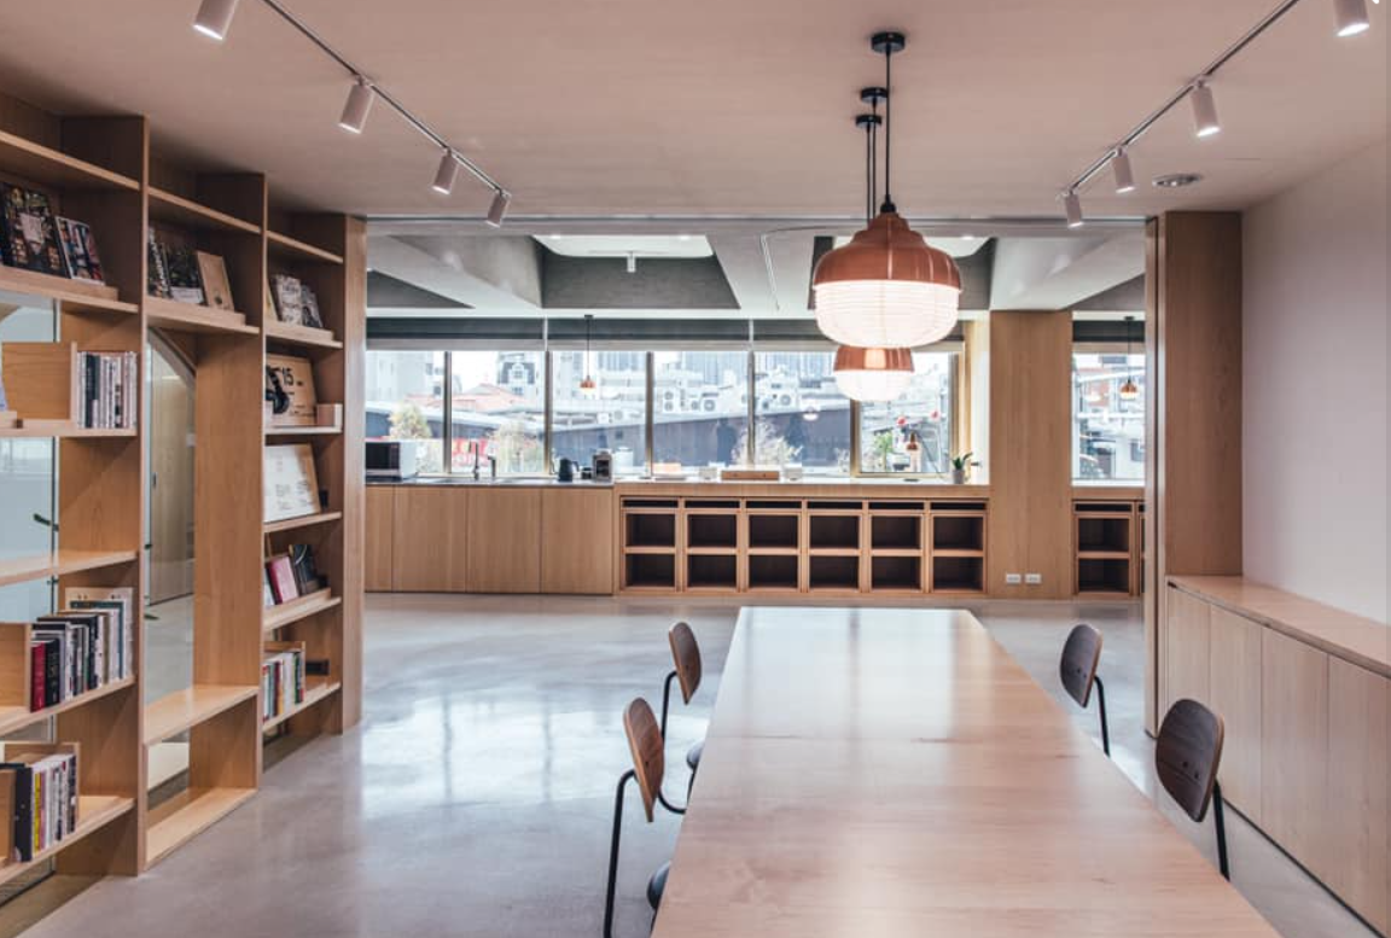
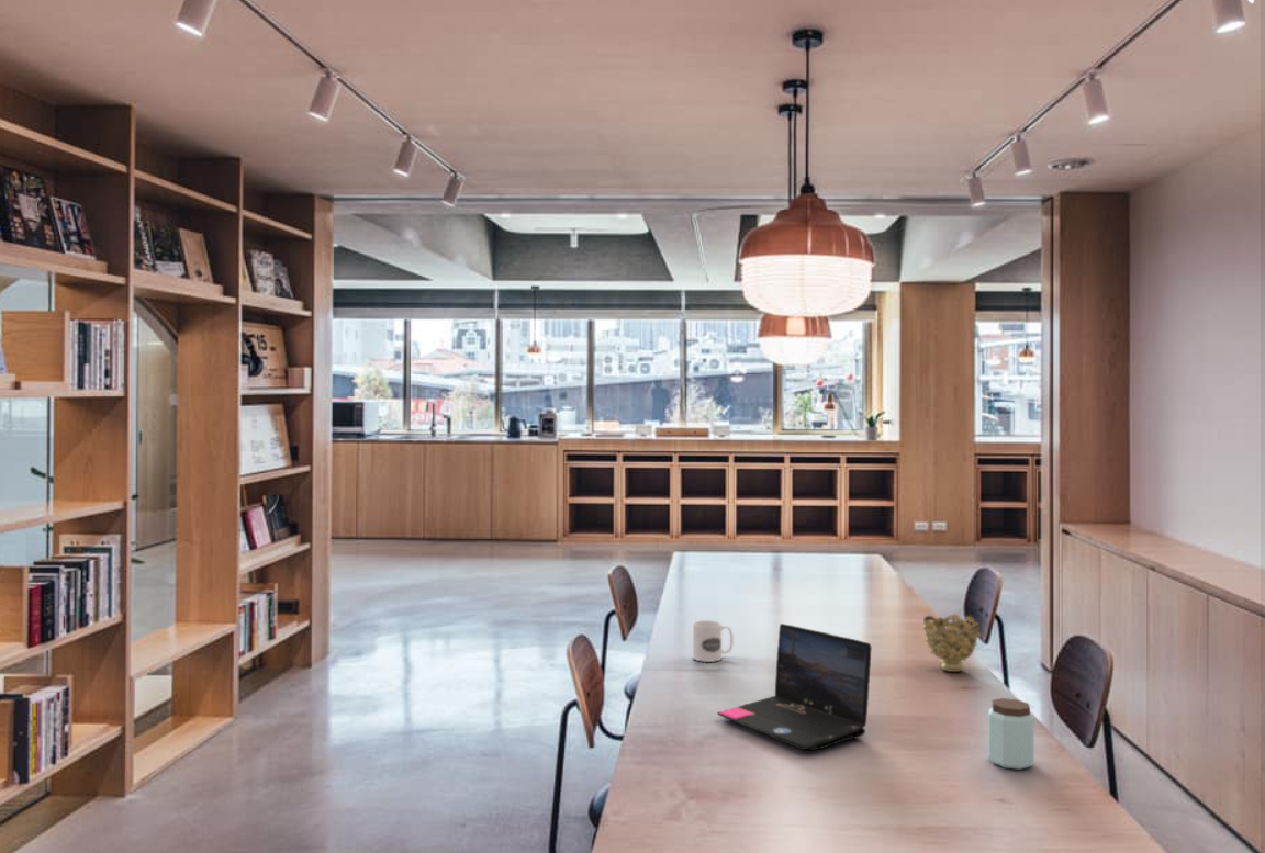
+ mug [692,619,735,663]
+ decorative bowl [921,614,982,673]
+ laptop [716,622,873,751]
+ peanut butter [987,697,1034,771]
